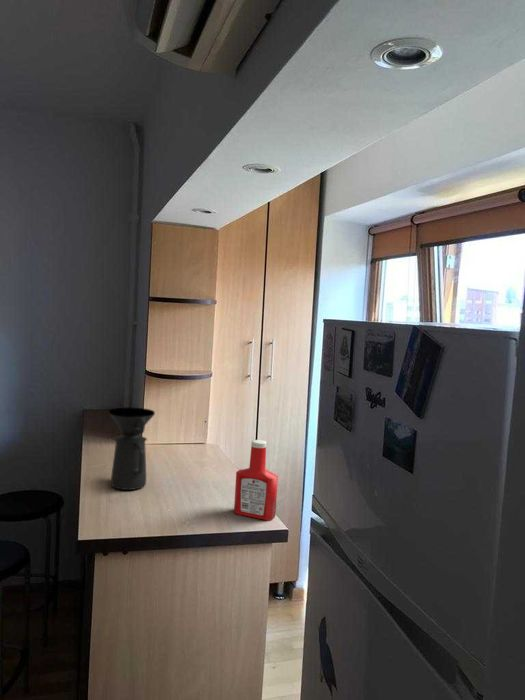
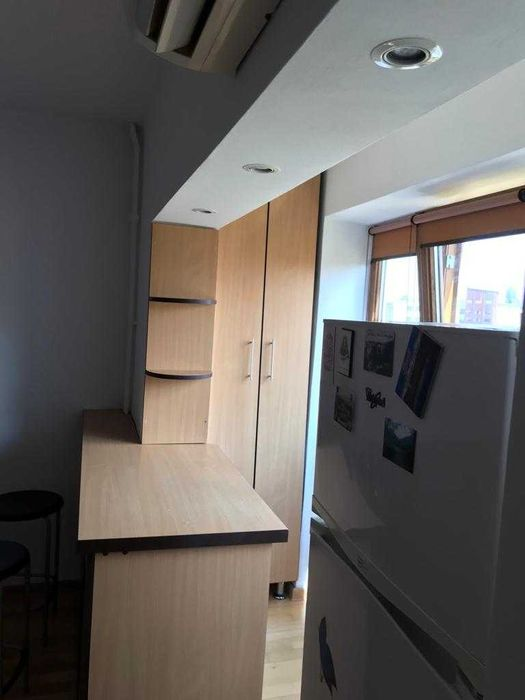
- soap bottle [233,439,279,521]
- coffee maker [108,407,156,491]
